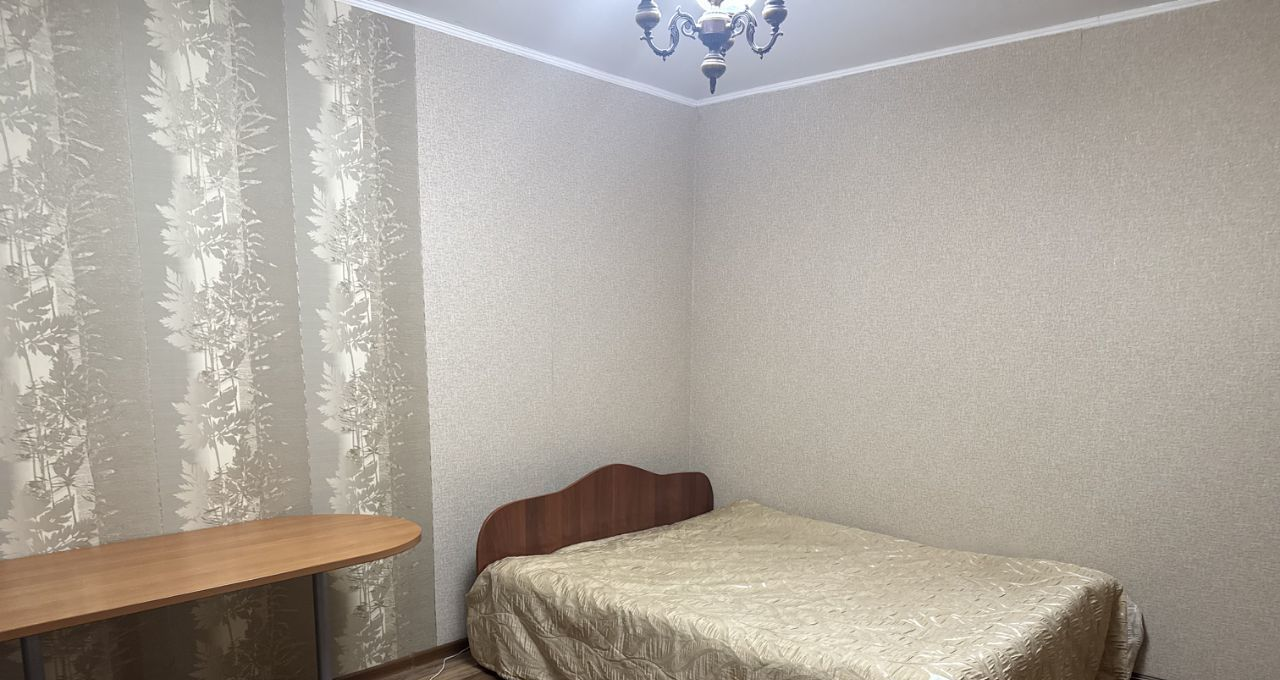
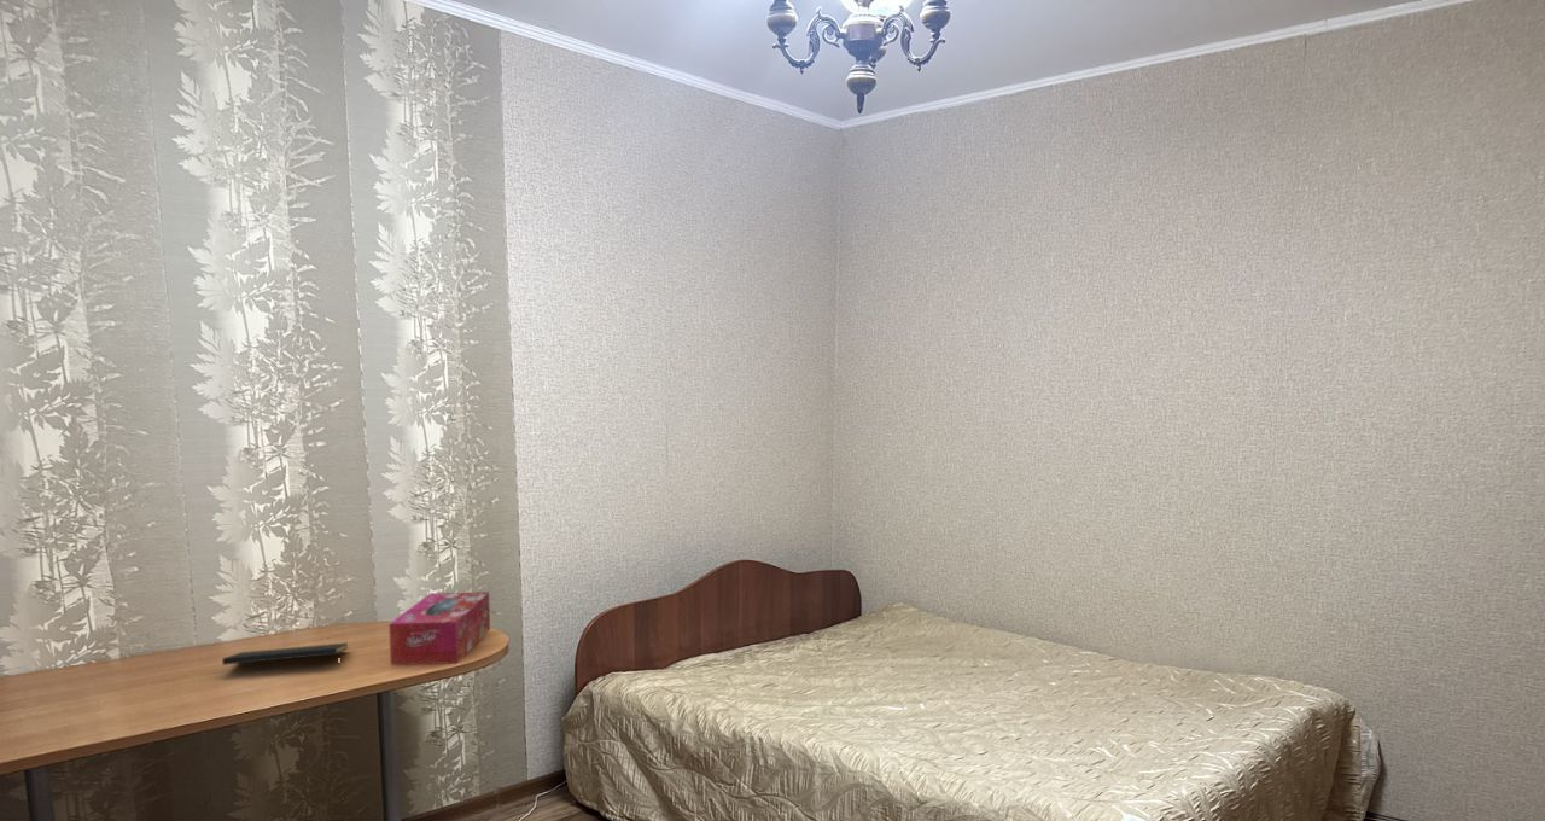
+ tissue box [387,590,491,665]
+ notepad [221,641,350,668]
